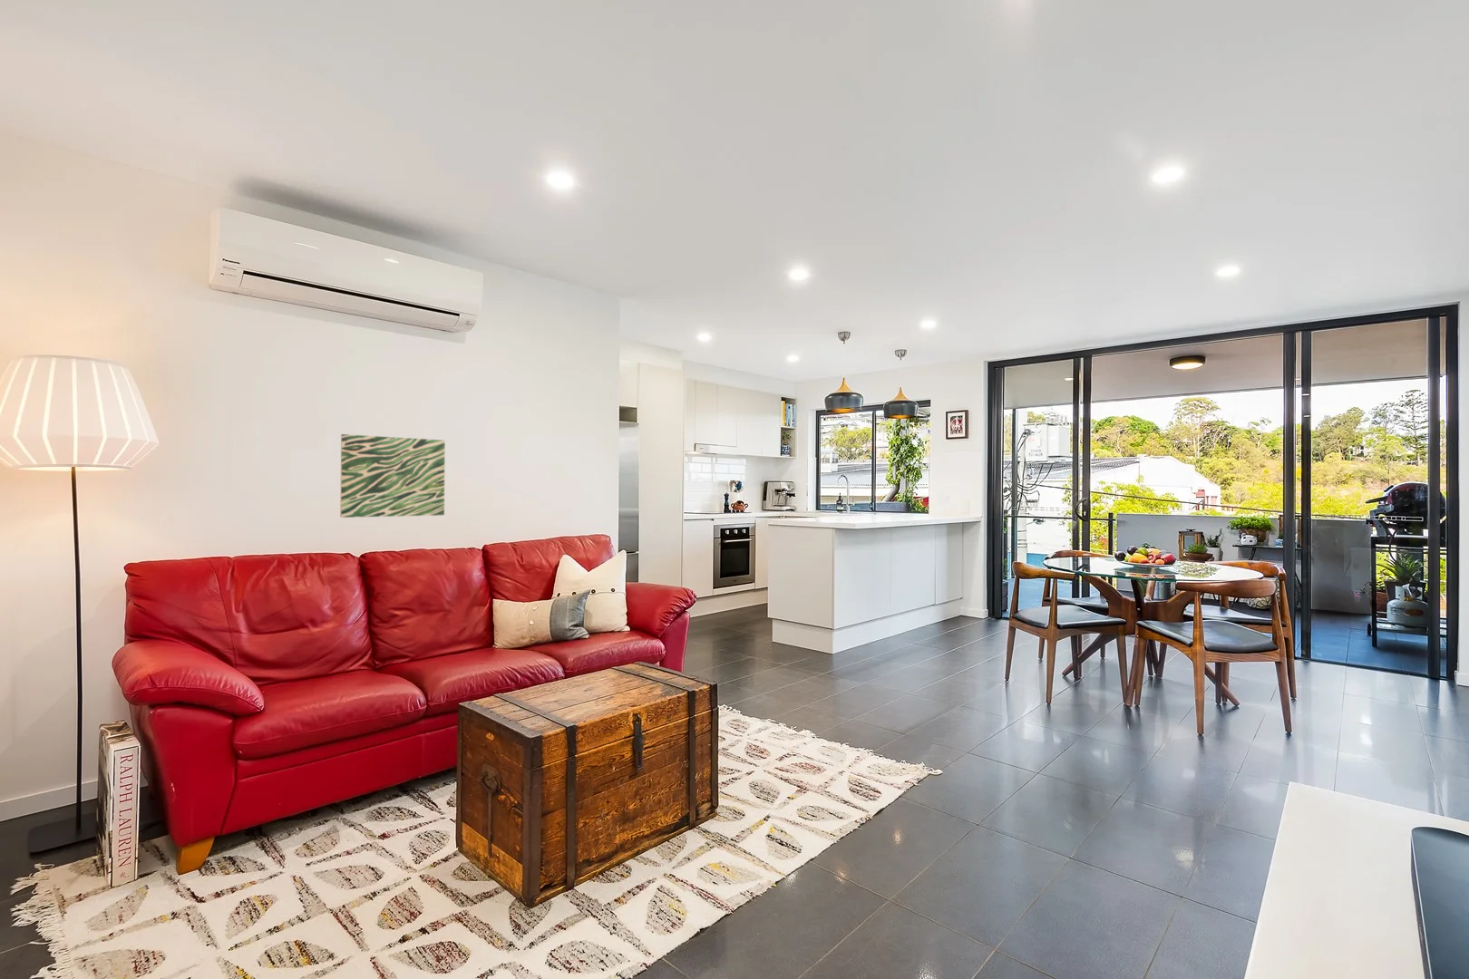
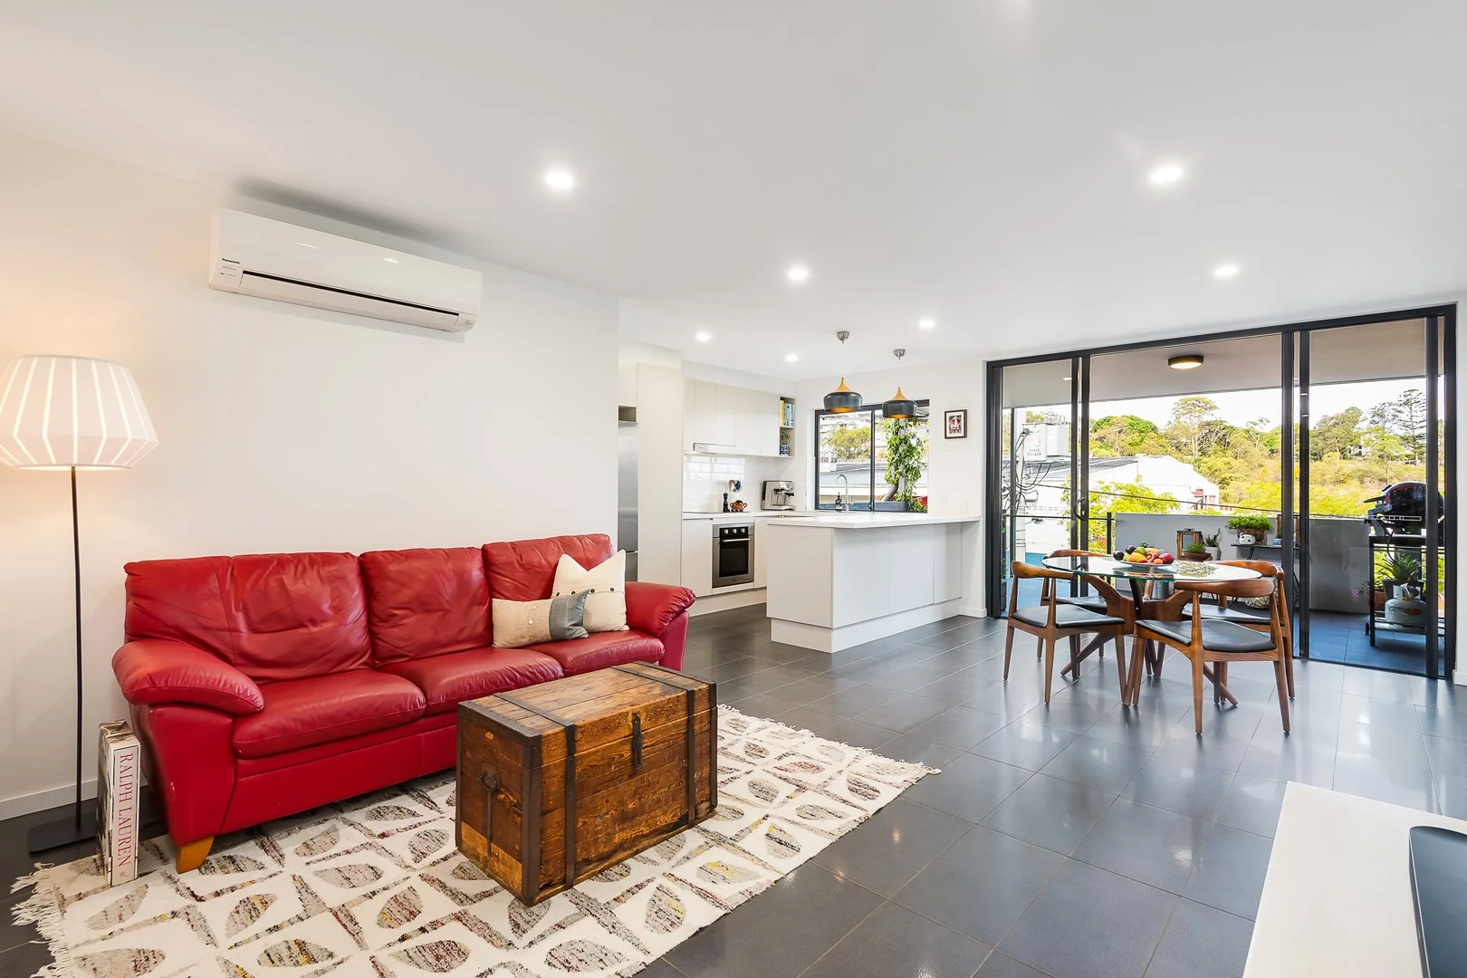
- wall art [339,434,446,519]
